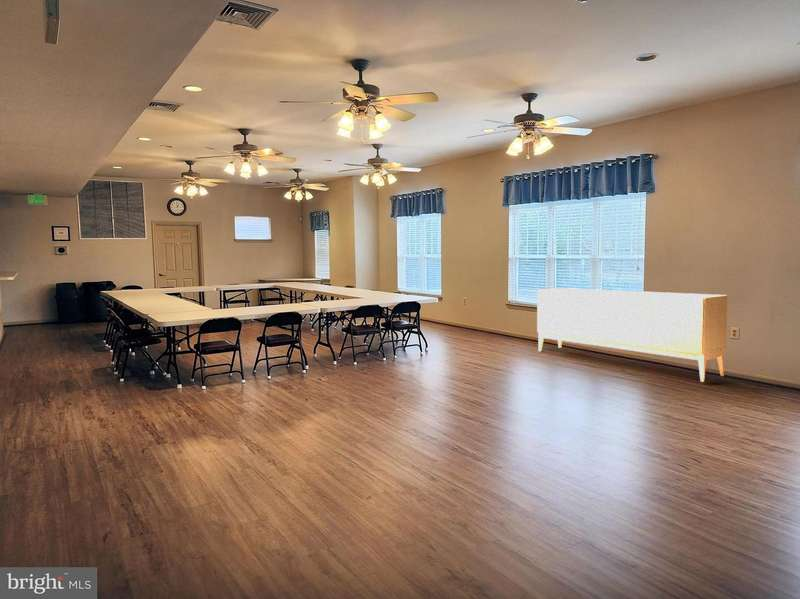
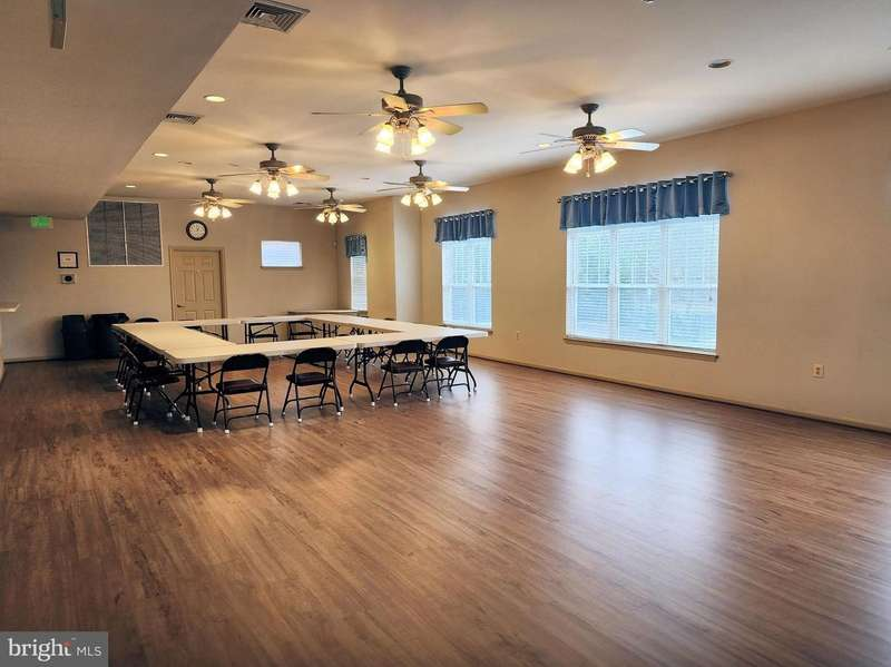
- sideboard [536,287,729,383]
